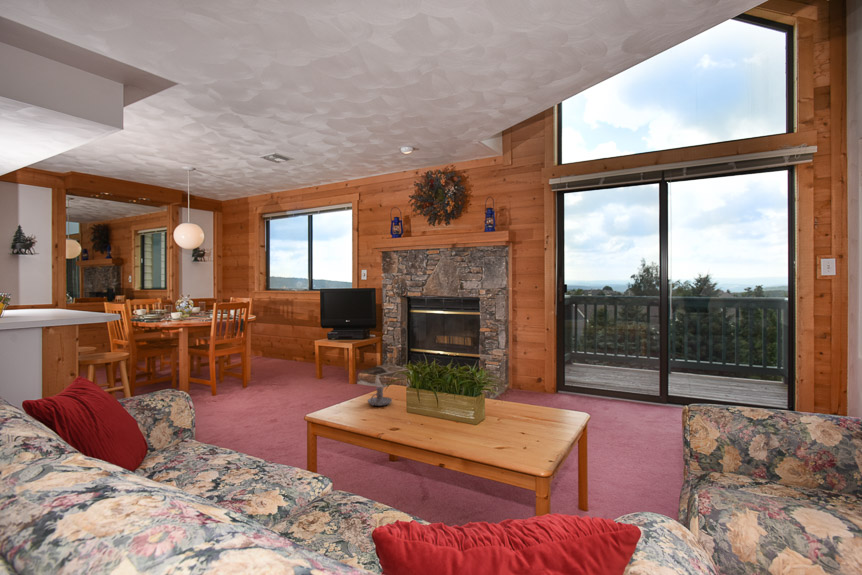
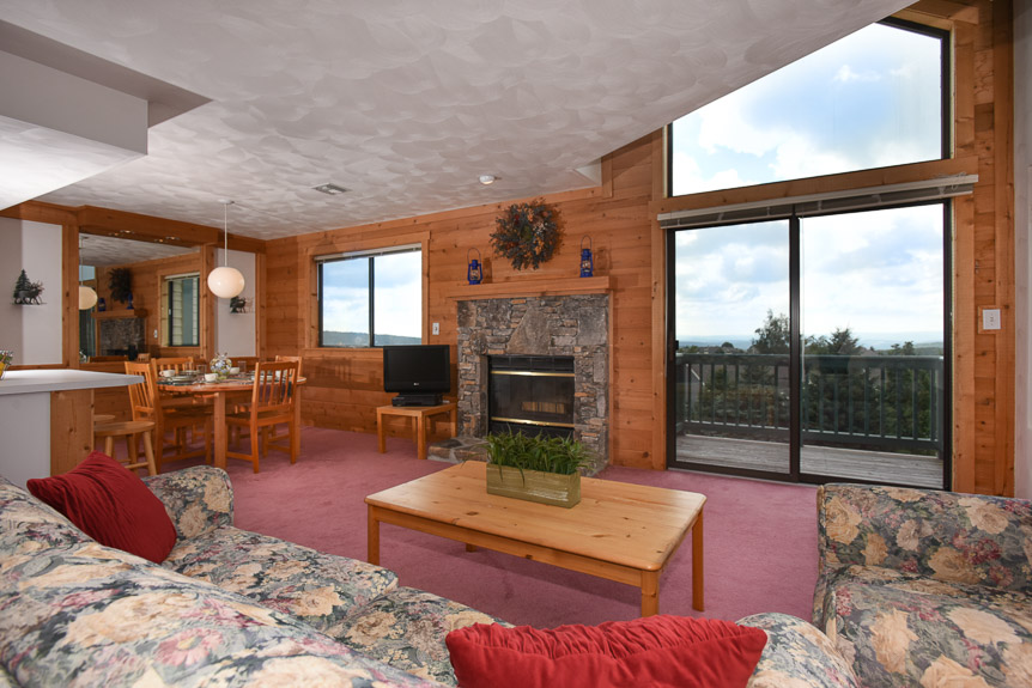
- candle holder [367,386,393,407]
